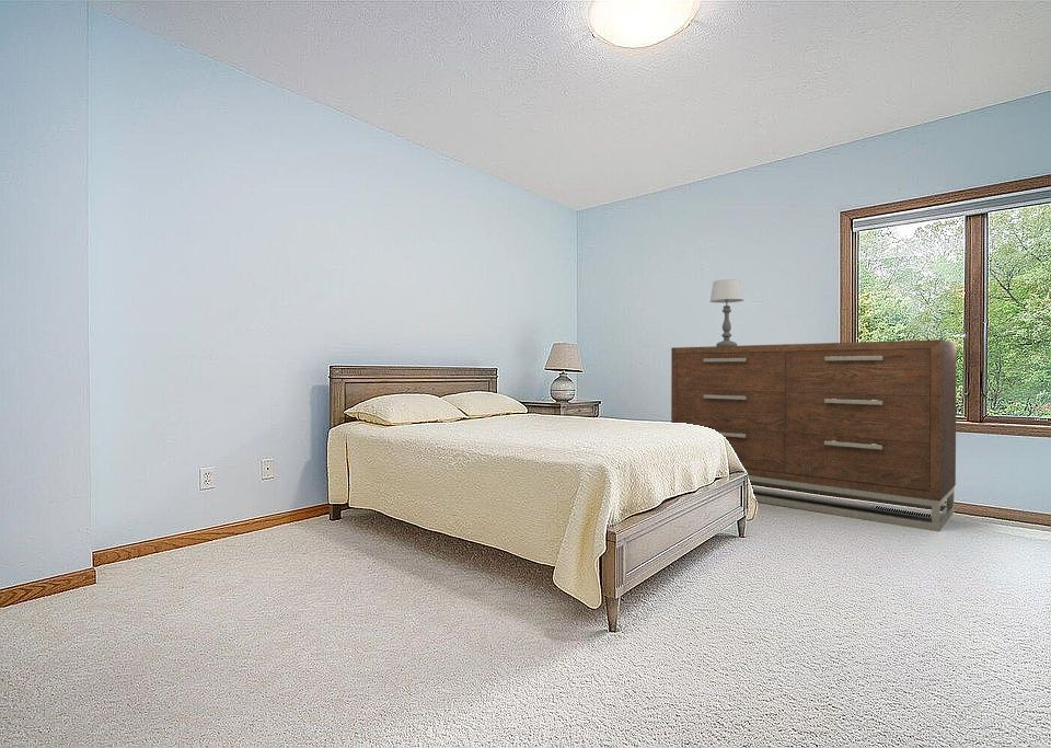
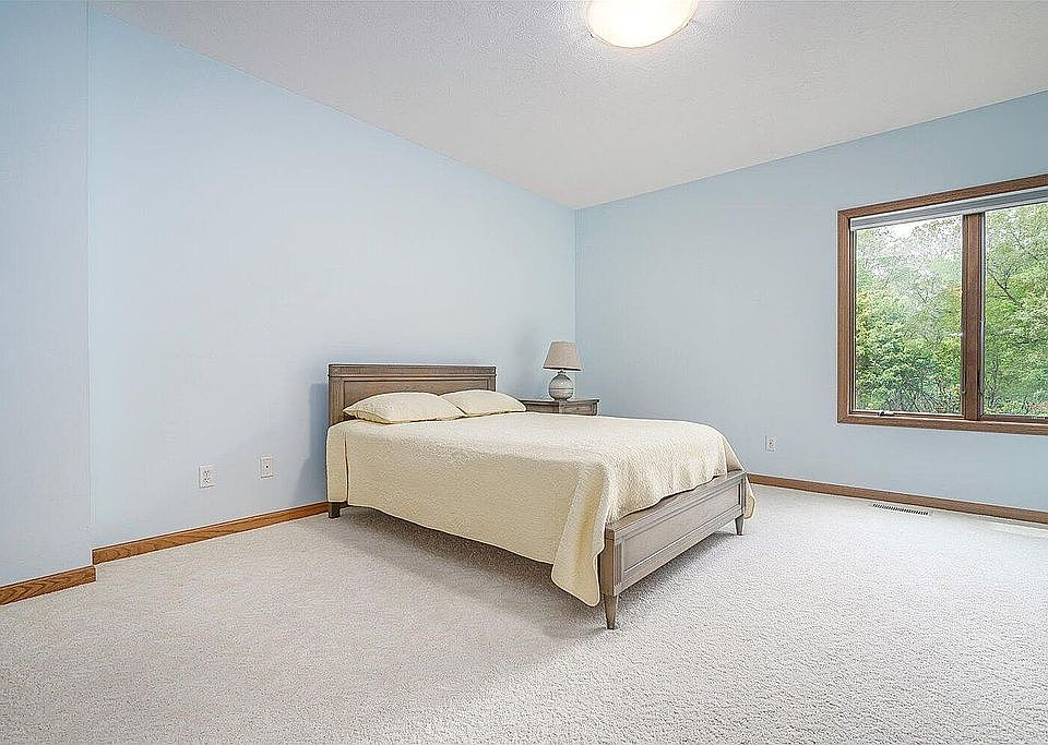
- table lamp [709,278,744,346]
- dresser [670,338,958,532]
